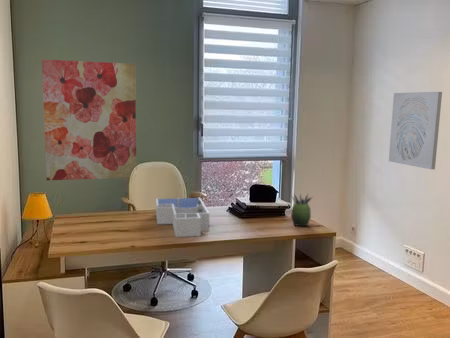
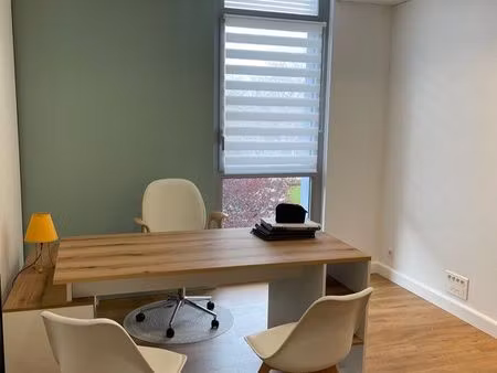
- desk organizer [155,197,210,238]
- succulent plant [290,192,314,227]
- wall art [41,58,137,181]
- wall art [388,91,443,171]
